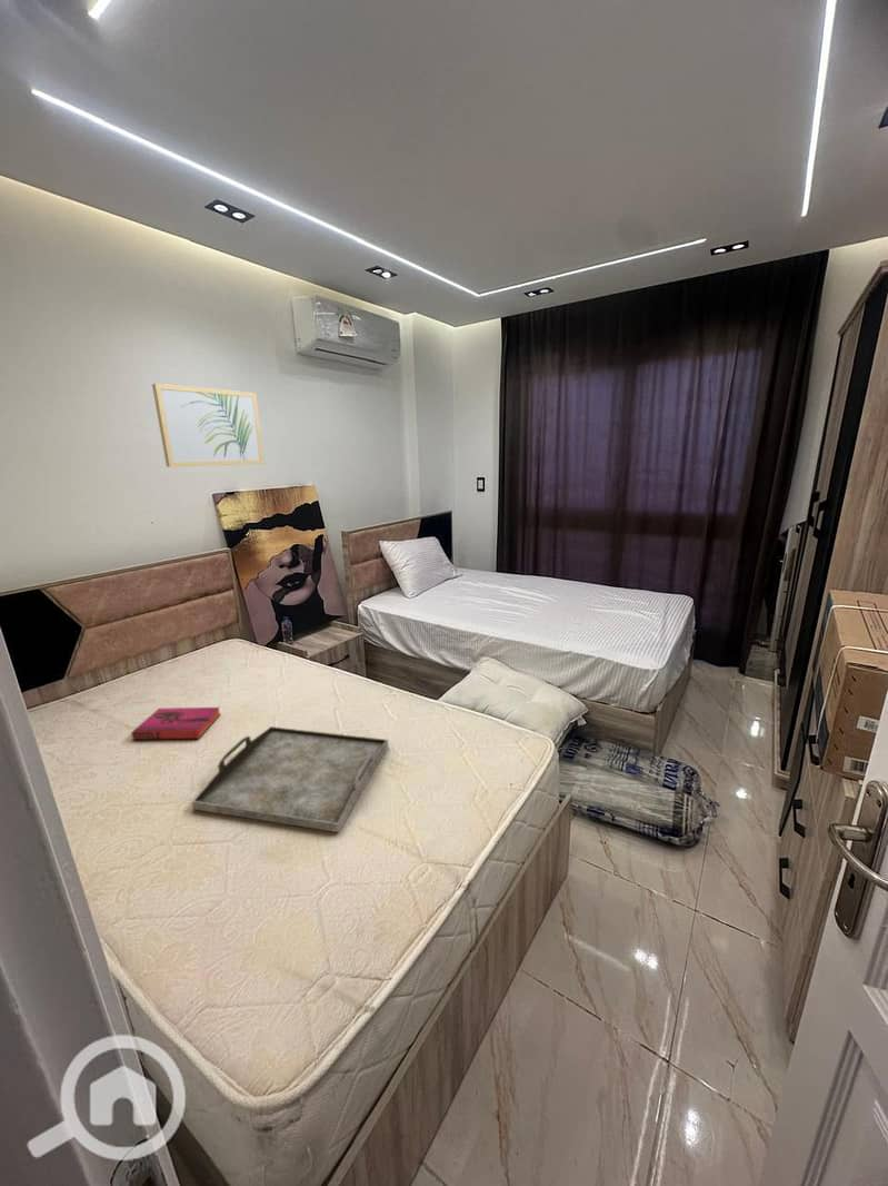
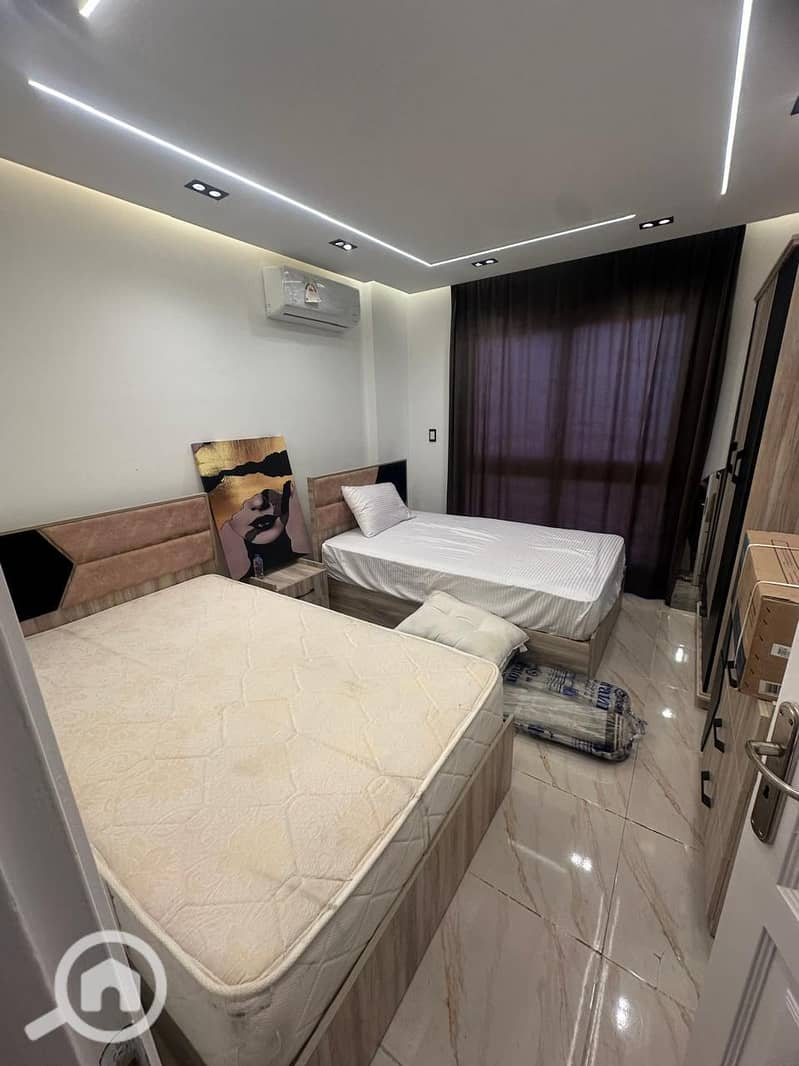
- wall art [151,383,266,468]
- serving tray [191,725,389,833]
- hardback book [130,706,222,741]
